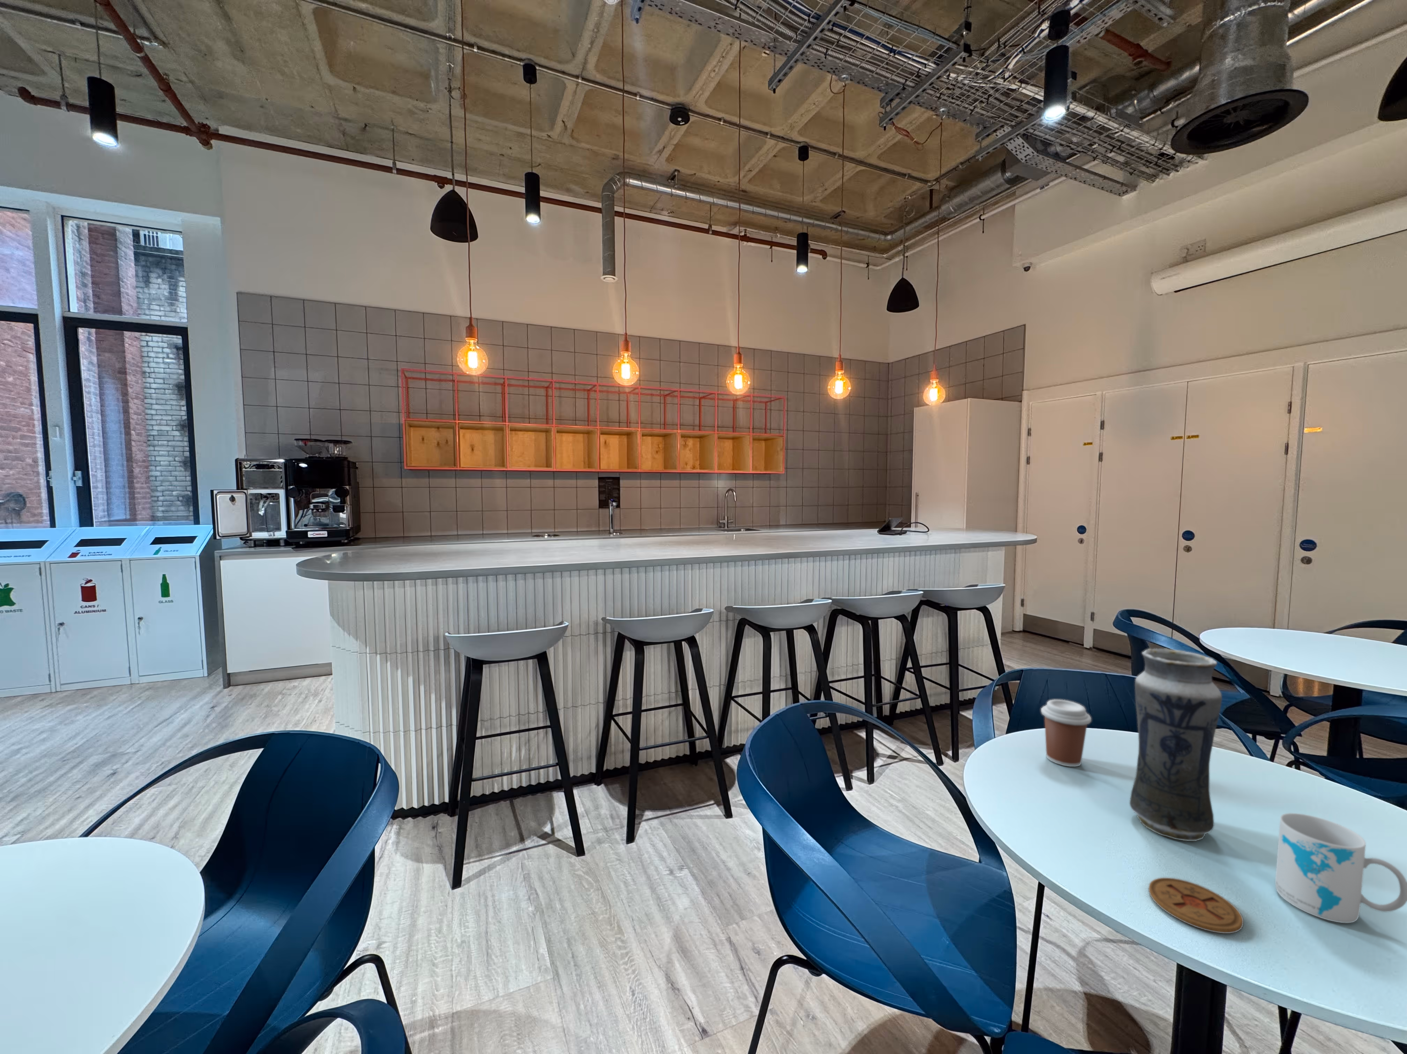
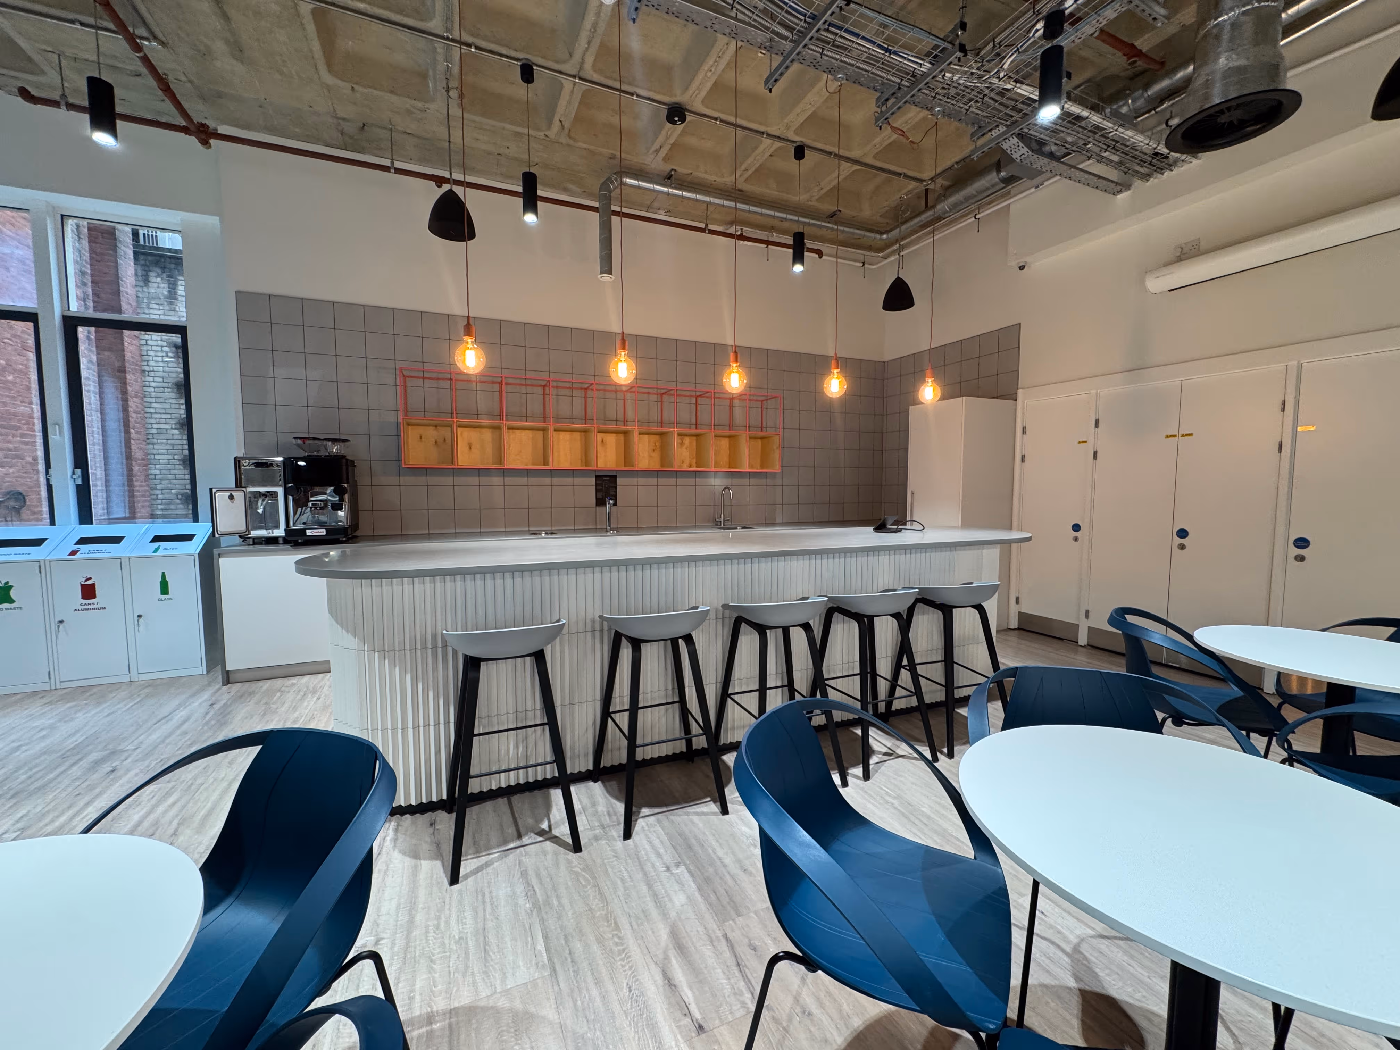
- mug [1275,813,1407,923]
- vase [1129,648,1222,841]
- coffee cup [1040,700,1092,767]
- coaster [1149,877,1244,933]
